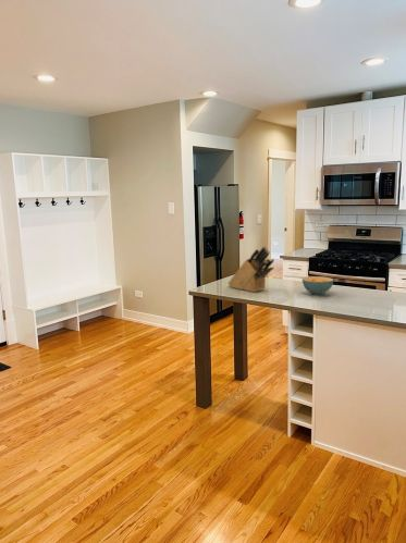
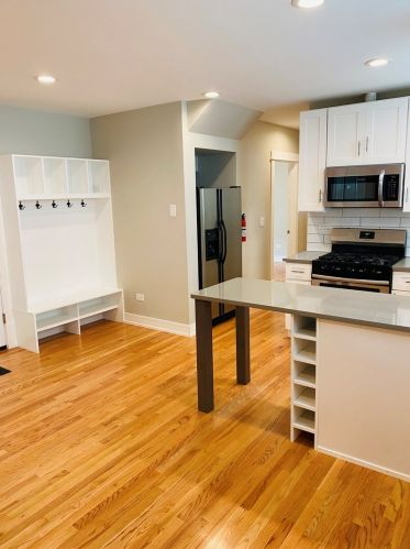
- cereal bowl [302,275,334,296]
- knife block [227,245,275,293]
